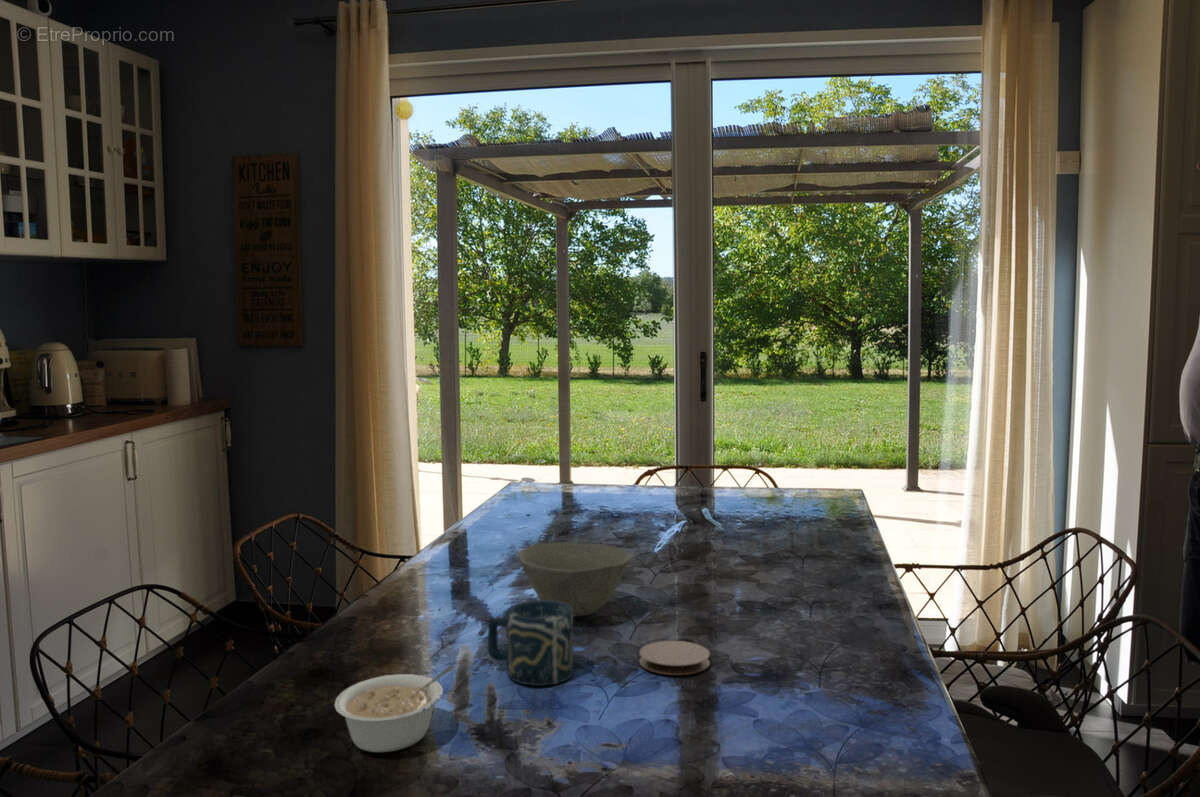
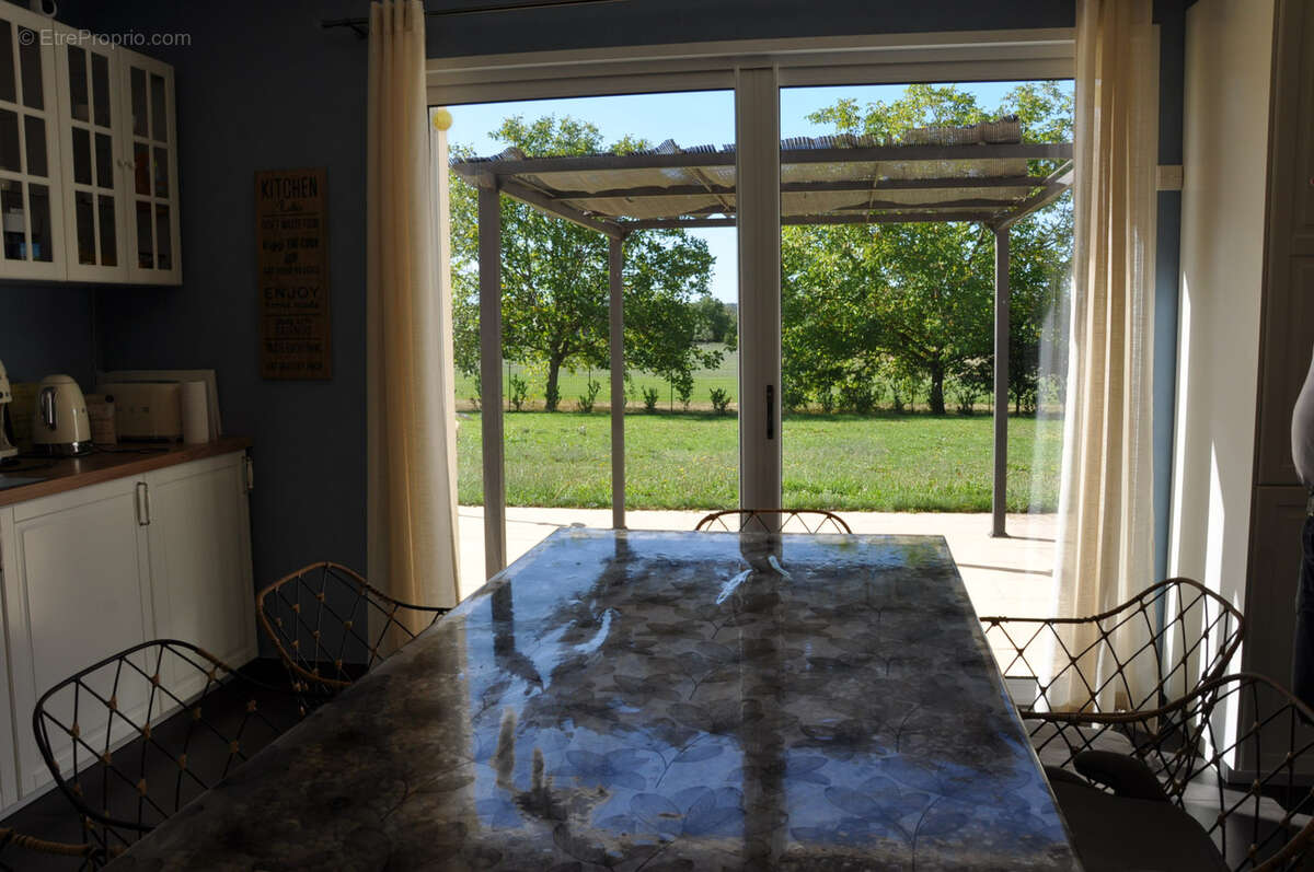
- legume [333,664,456,753]
- coaster [638,640,711,676]
- bowl [516,541,632,618]
- cup [487,599,574,687]
